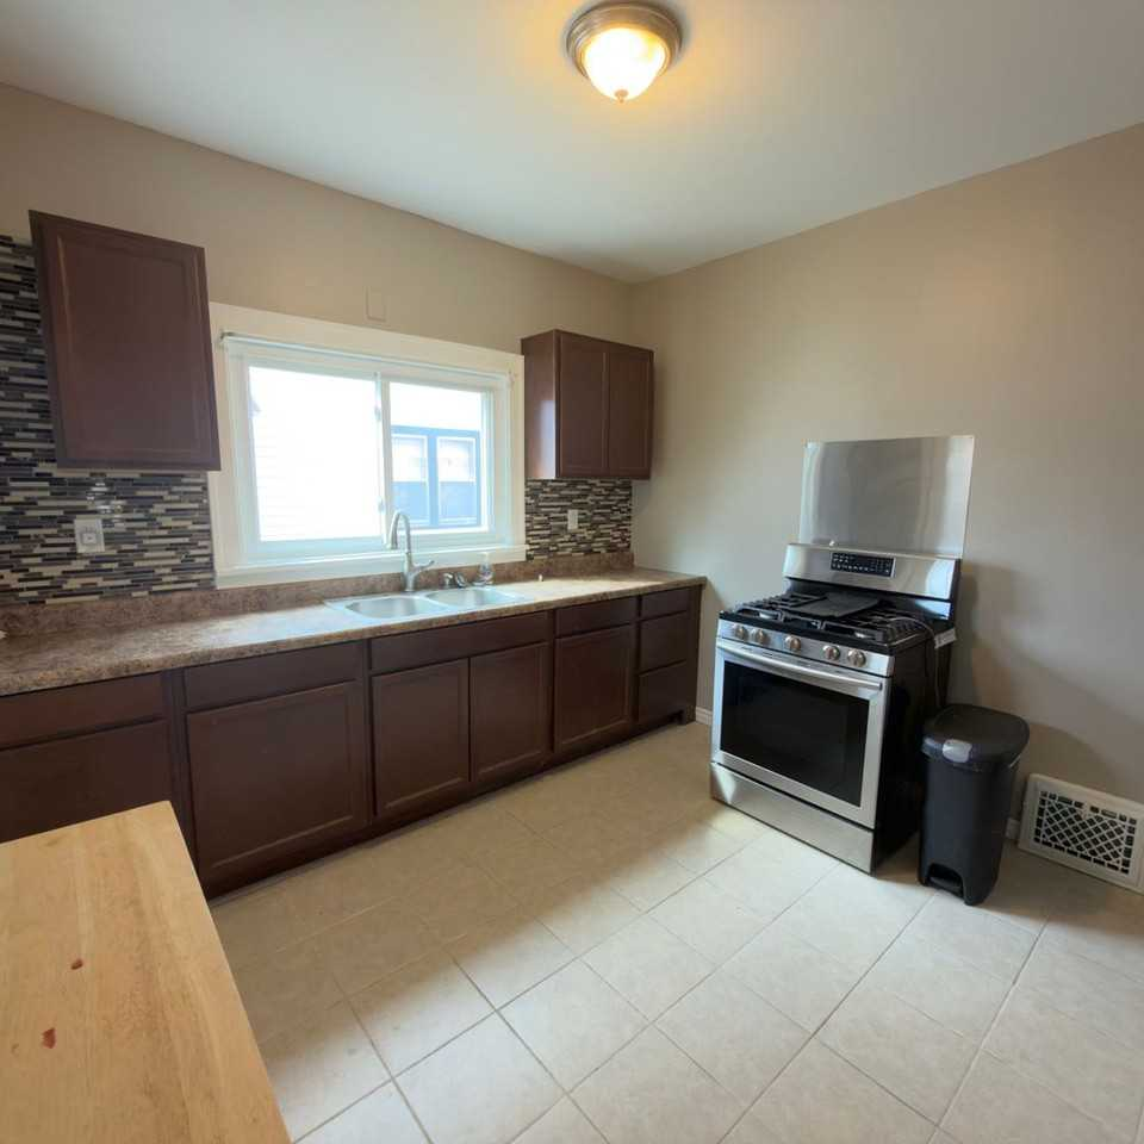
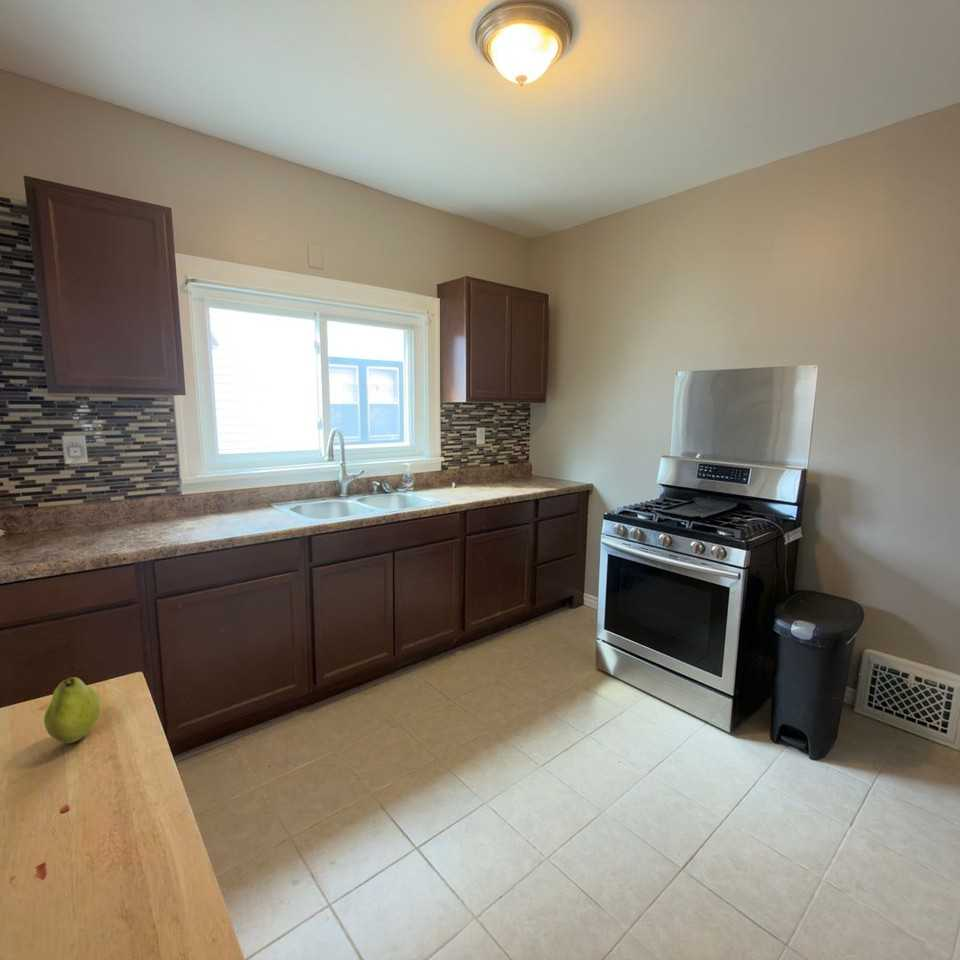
+ fruit [43,676,102,744]
